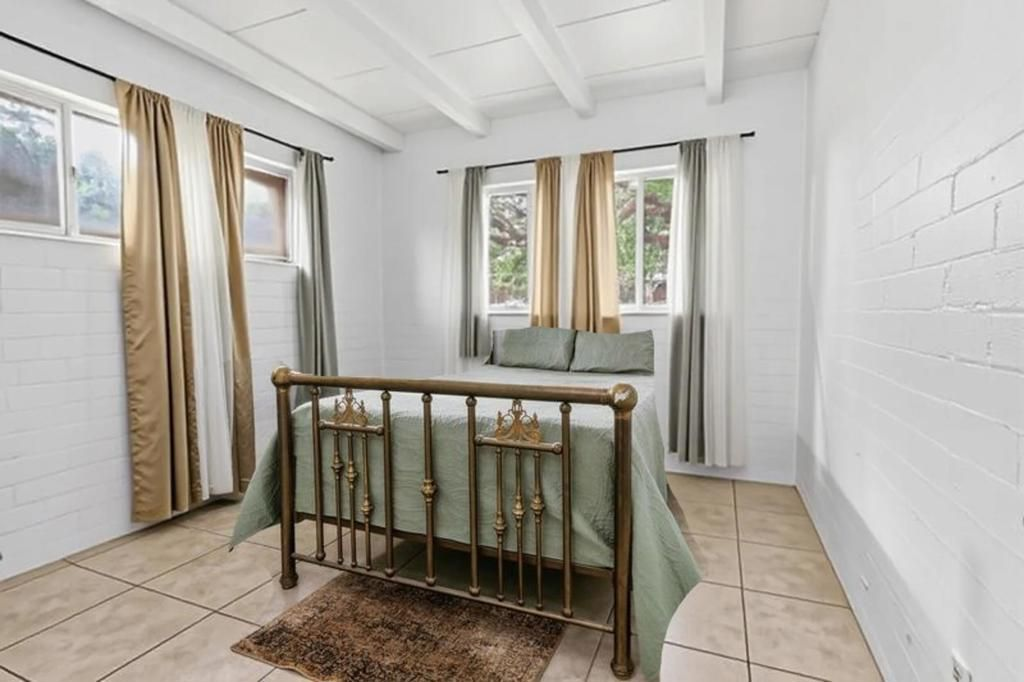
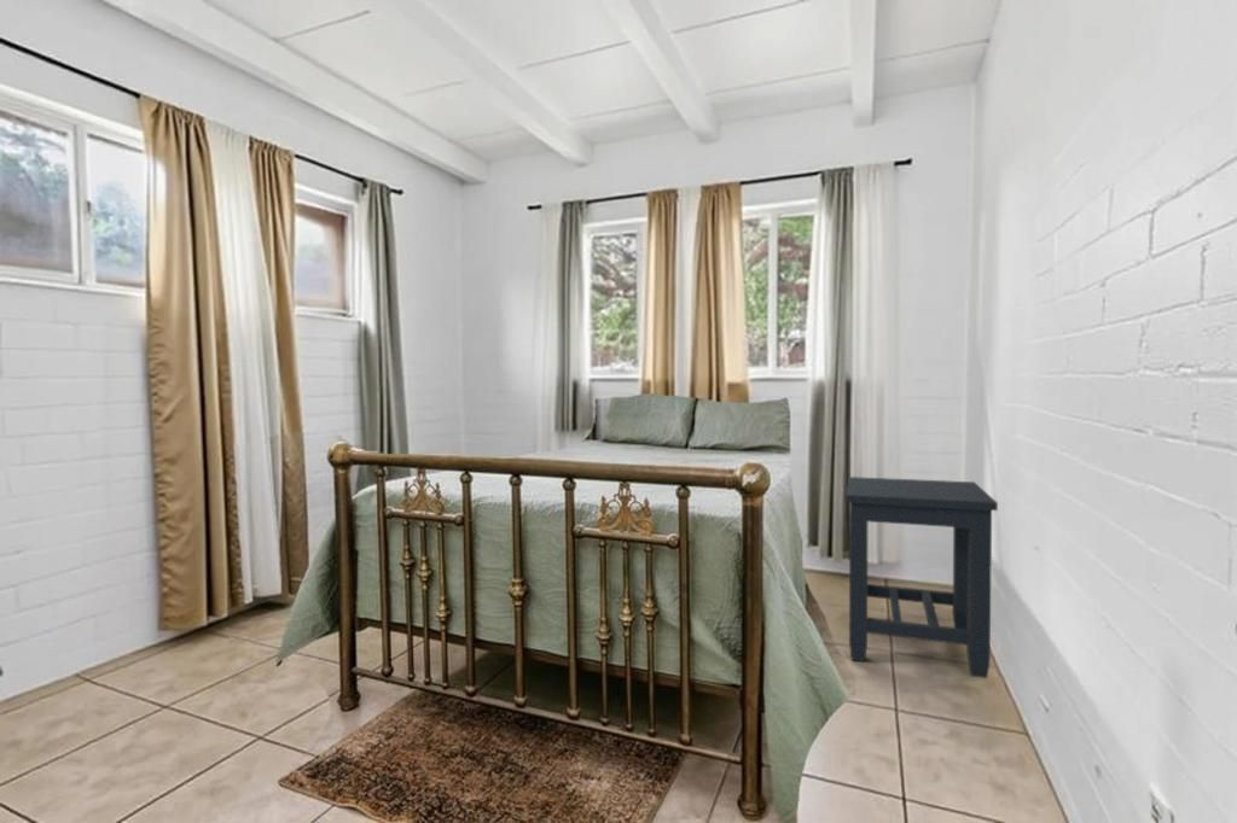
+ side table [844,475,999,679]
